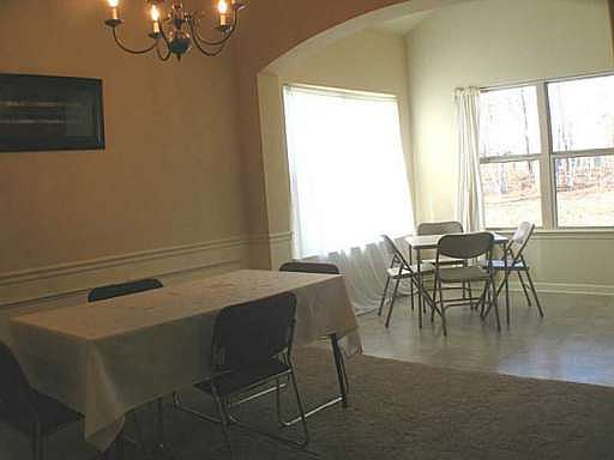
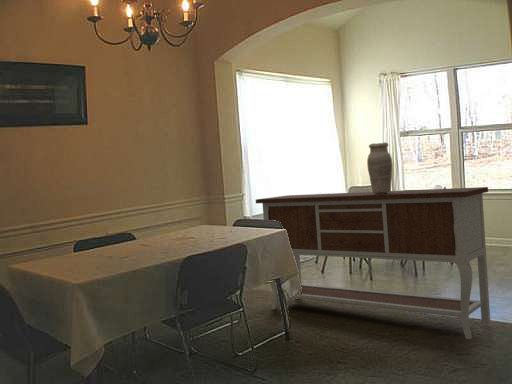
+ sideboard [255,186,491,340]
+ vase [366,141,393,194]
